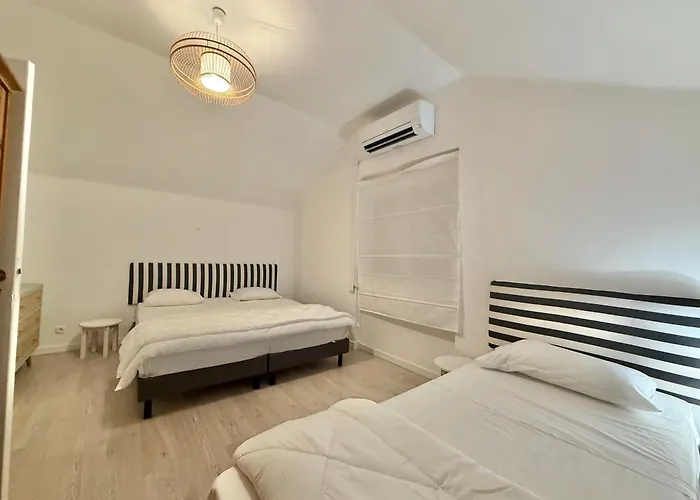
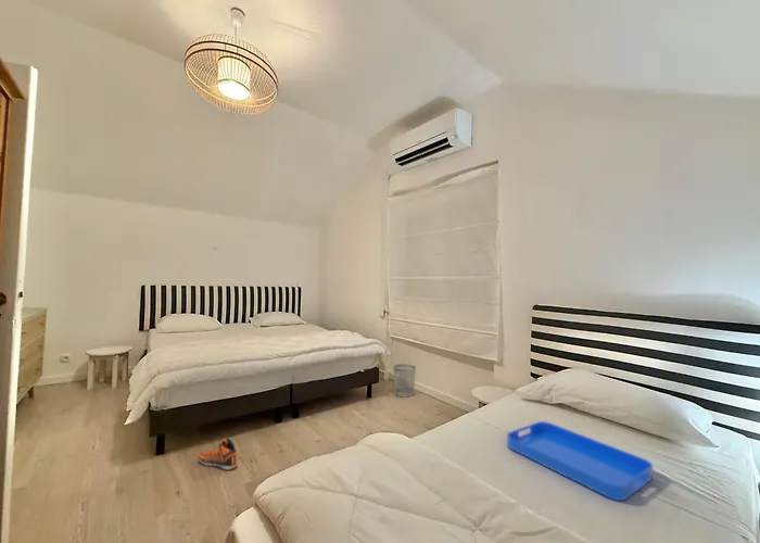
+ wastebasket [393,363,417,399]
+ sneaker [198,438,239,471]
+ serving tray [506,420,654,502]
